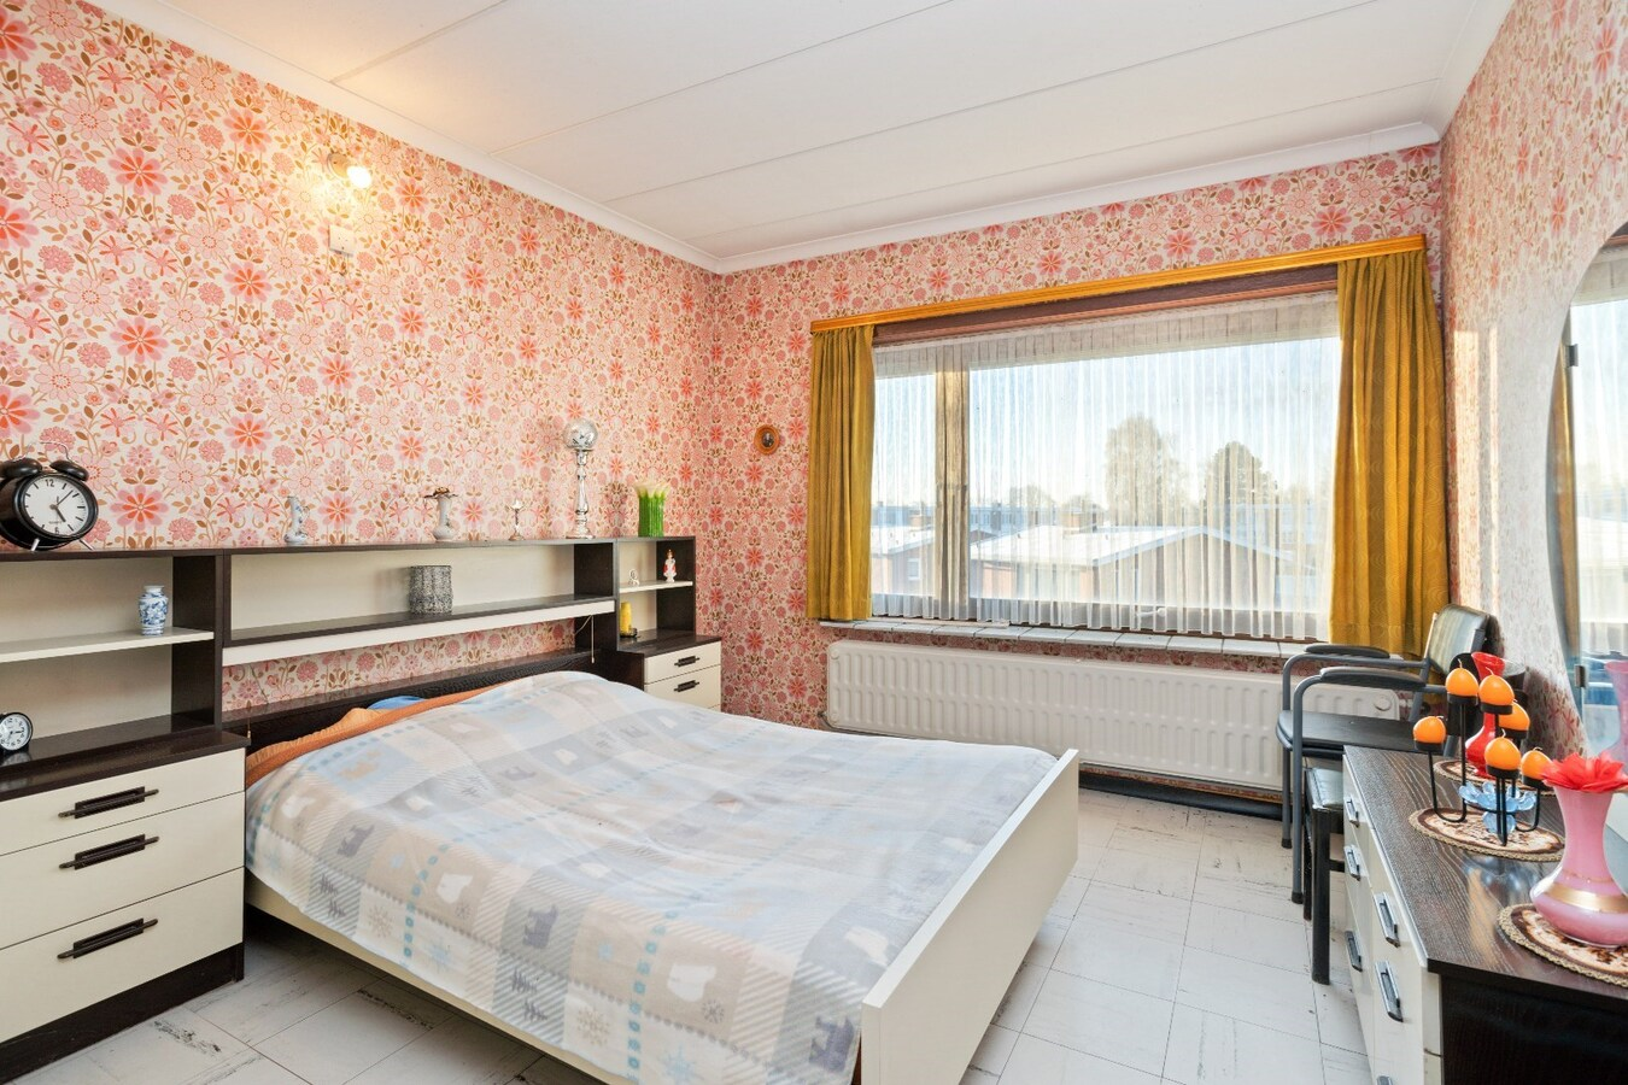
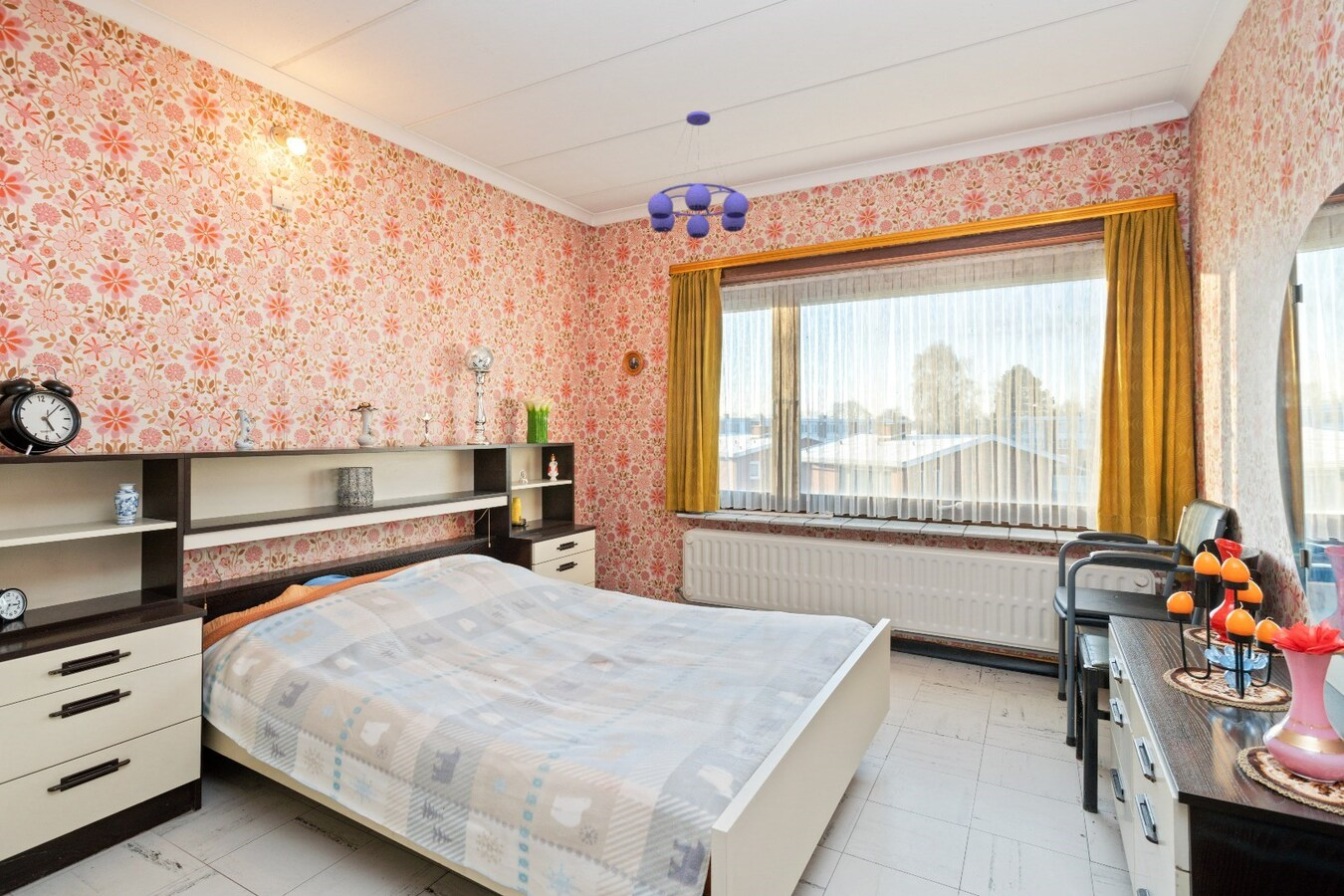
+ ceiling light fixture [647,111,750,239]
